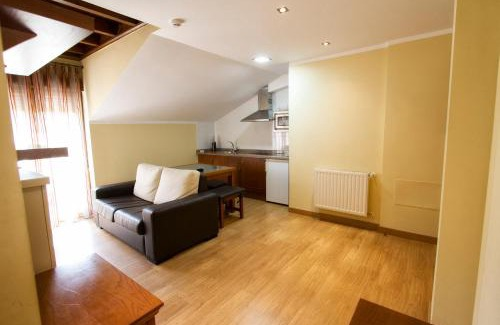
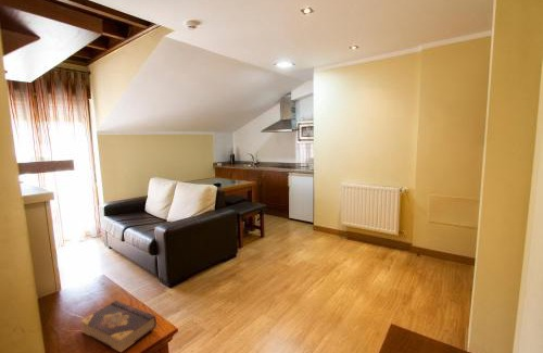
+ book [79,300,157,353]
